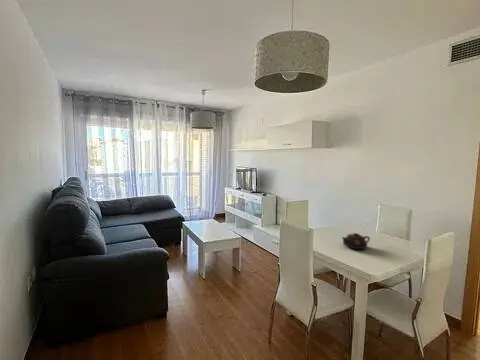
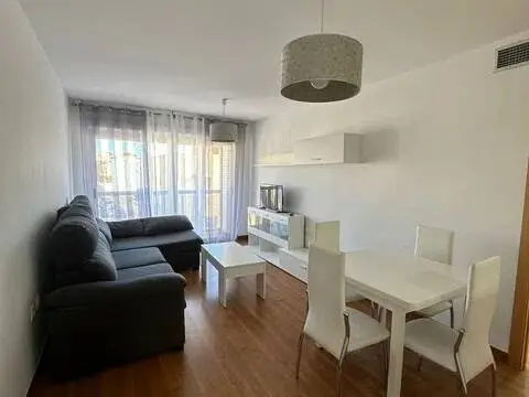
- teapot [341,232,371,250]
